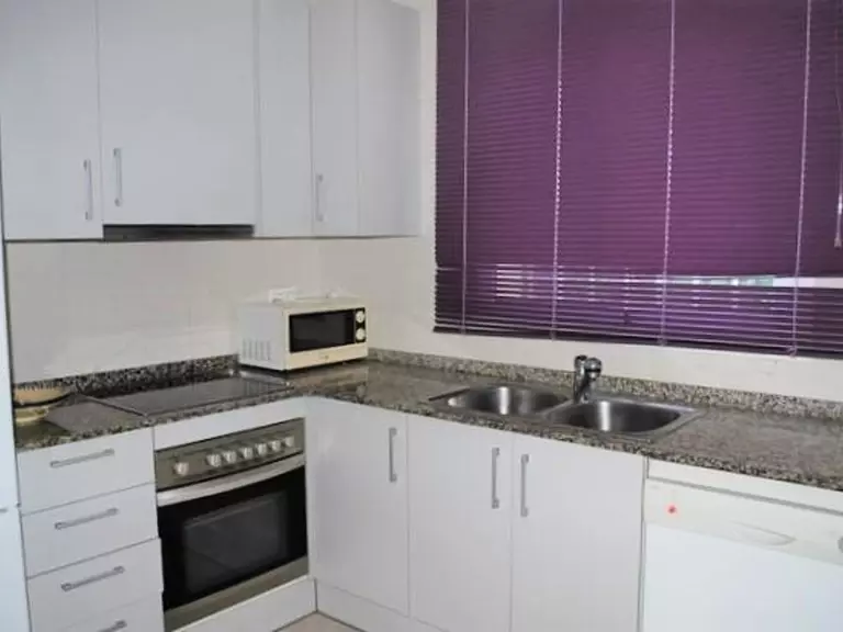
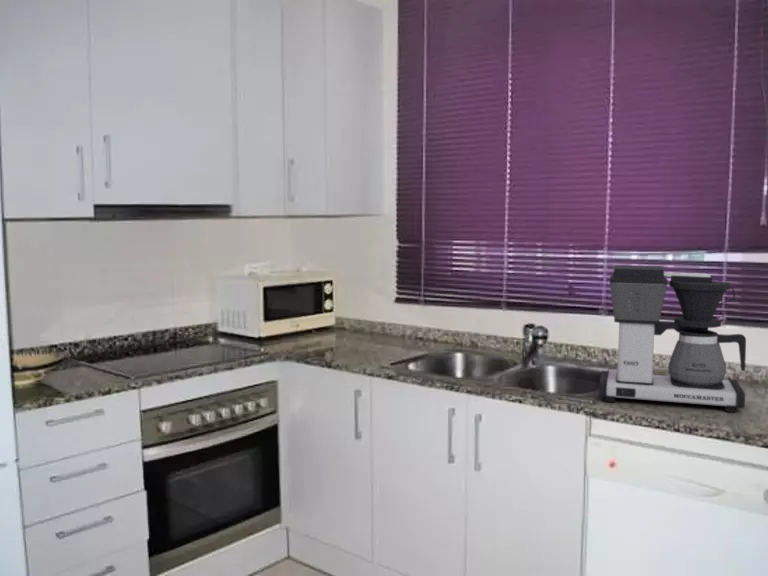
+ coffee maker [598,264,747,413]
